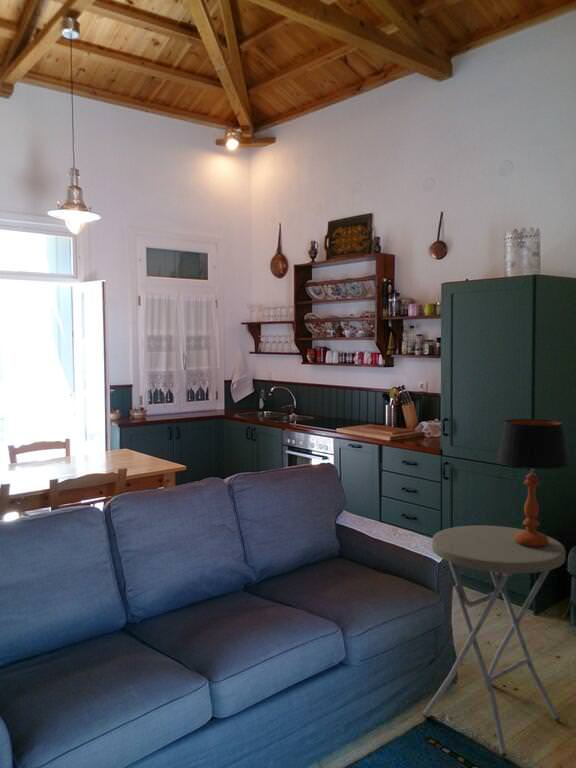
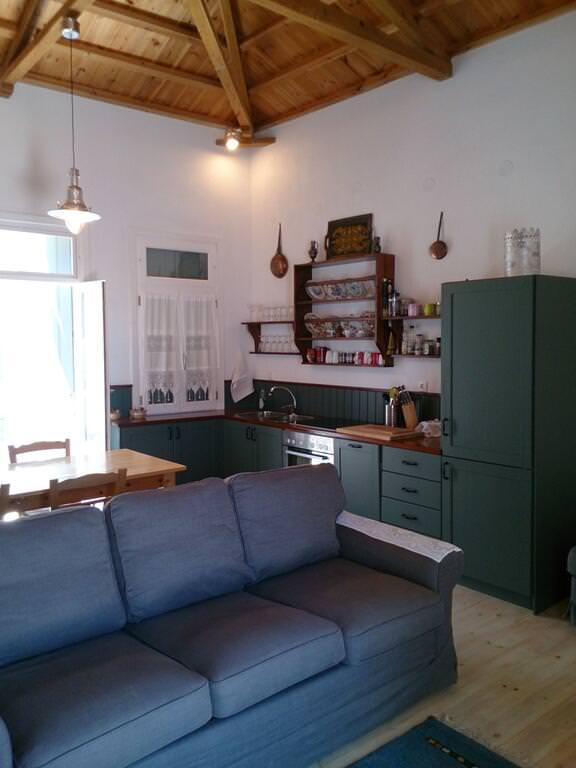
- table lamp [496,418,570,547]
- side table [422,525,566,757]
